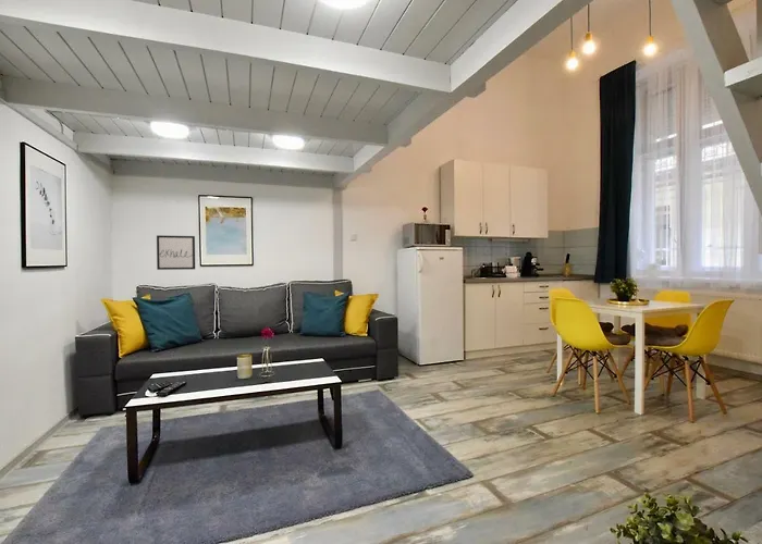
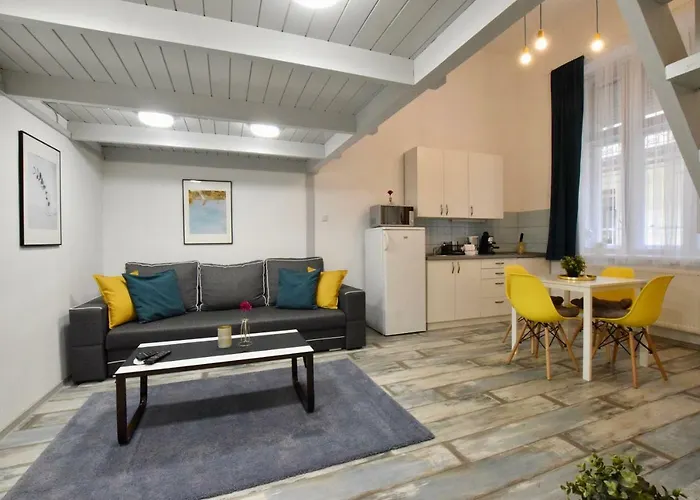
- wall art [156,234,196,271]
